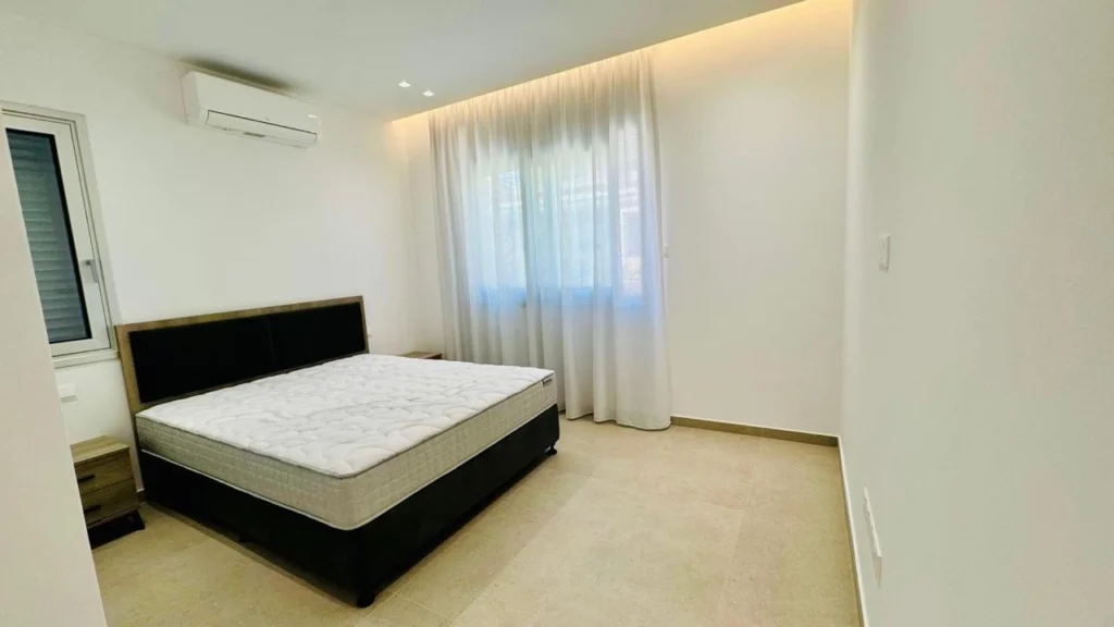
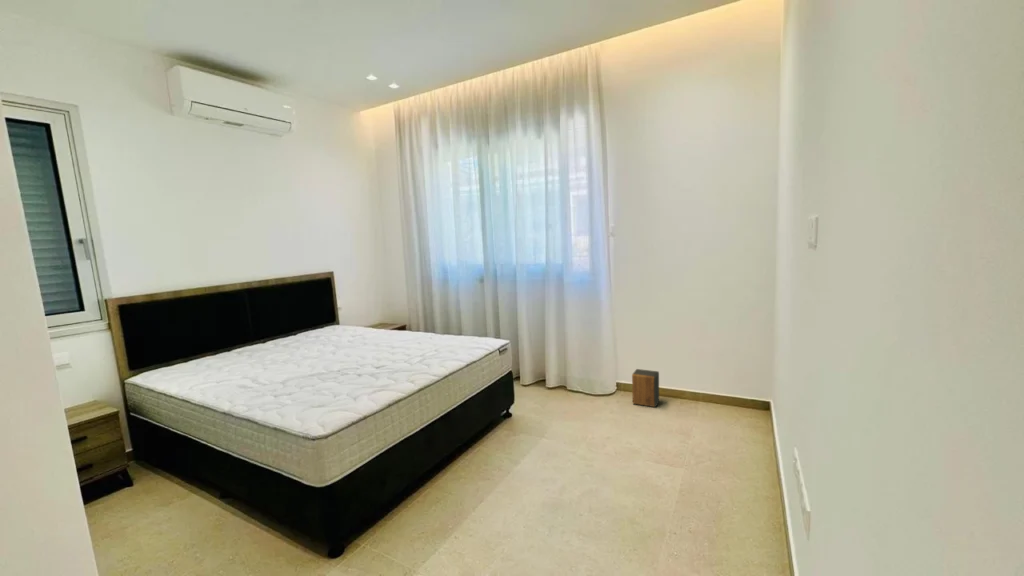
+ speaker [631,368,660,408]
